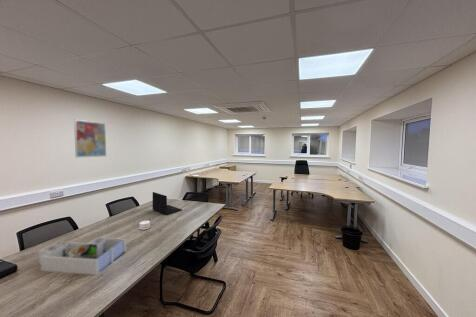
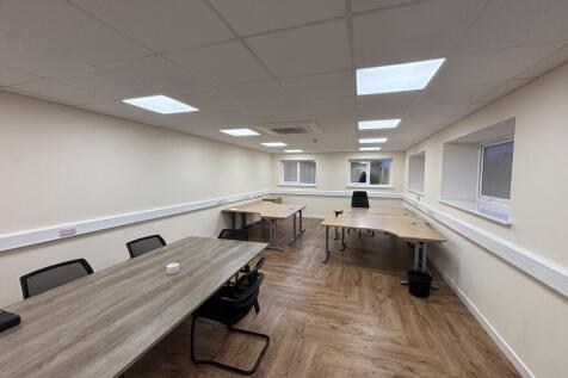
- desk organizer [37,237,127,276]
- laptop [152,191,183,216]
- wall art [73,119,107,159]
